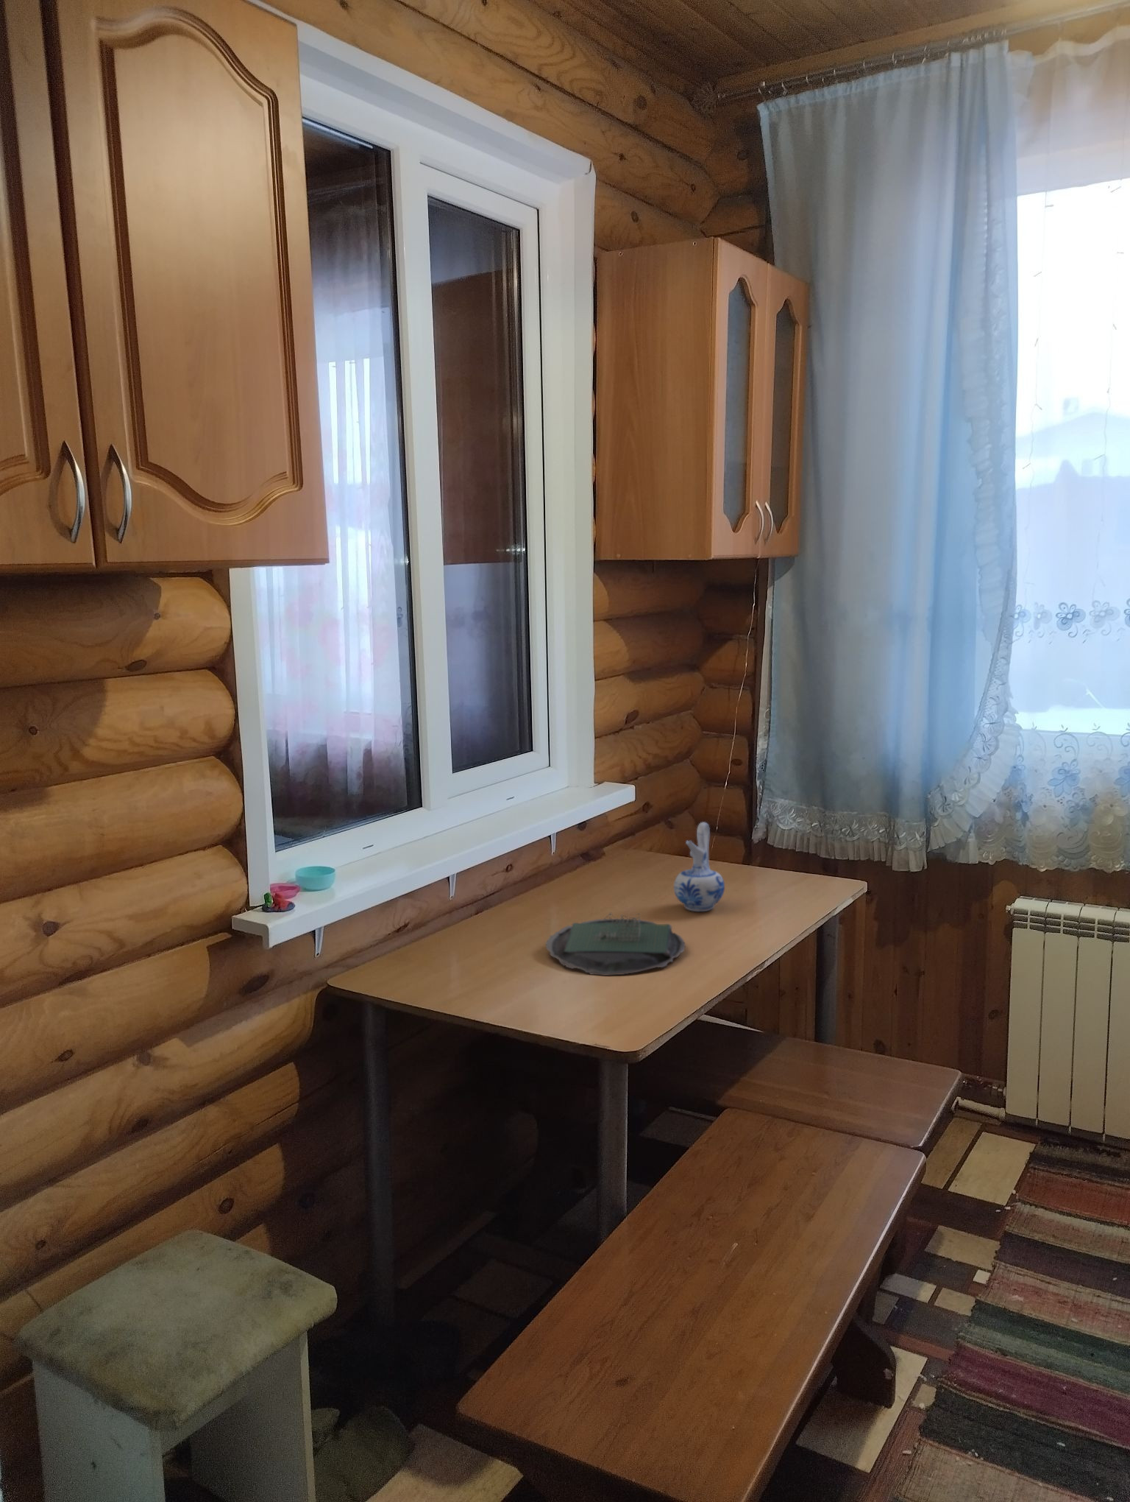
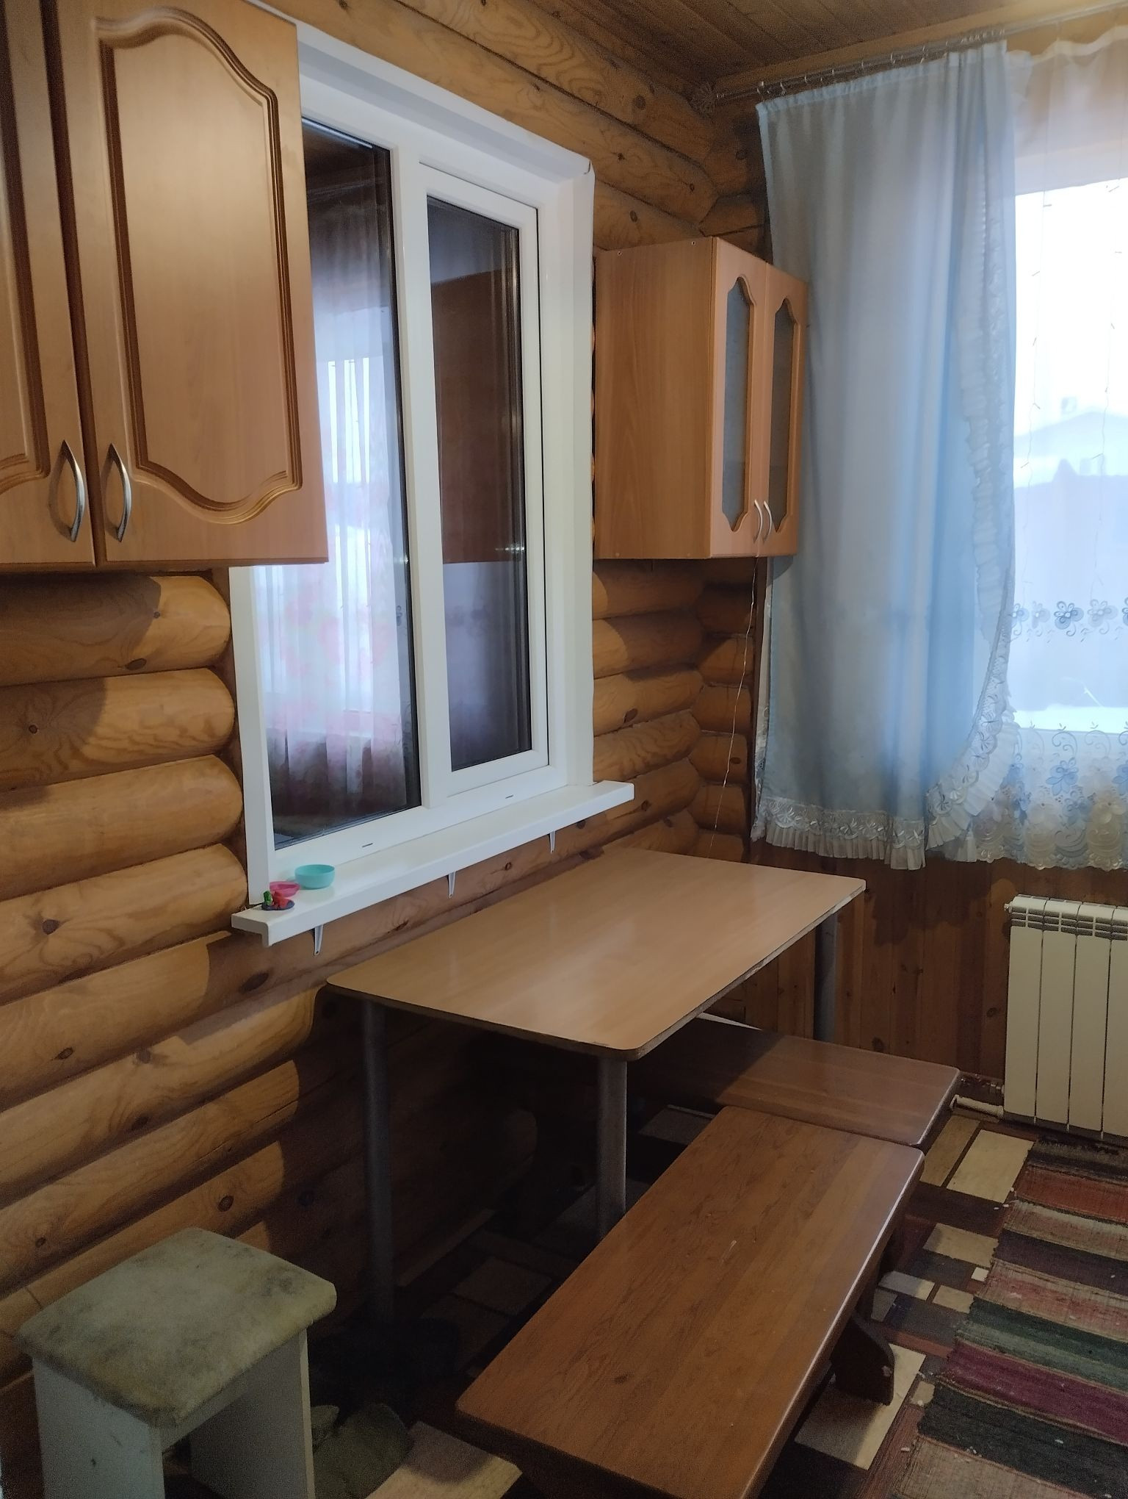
- plate [545,912,686,976]
- ceramic pitcher [673,822,725,912]
